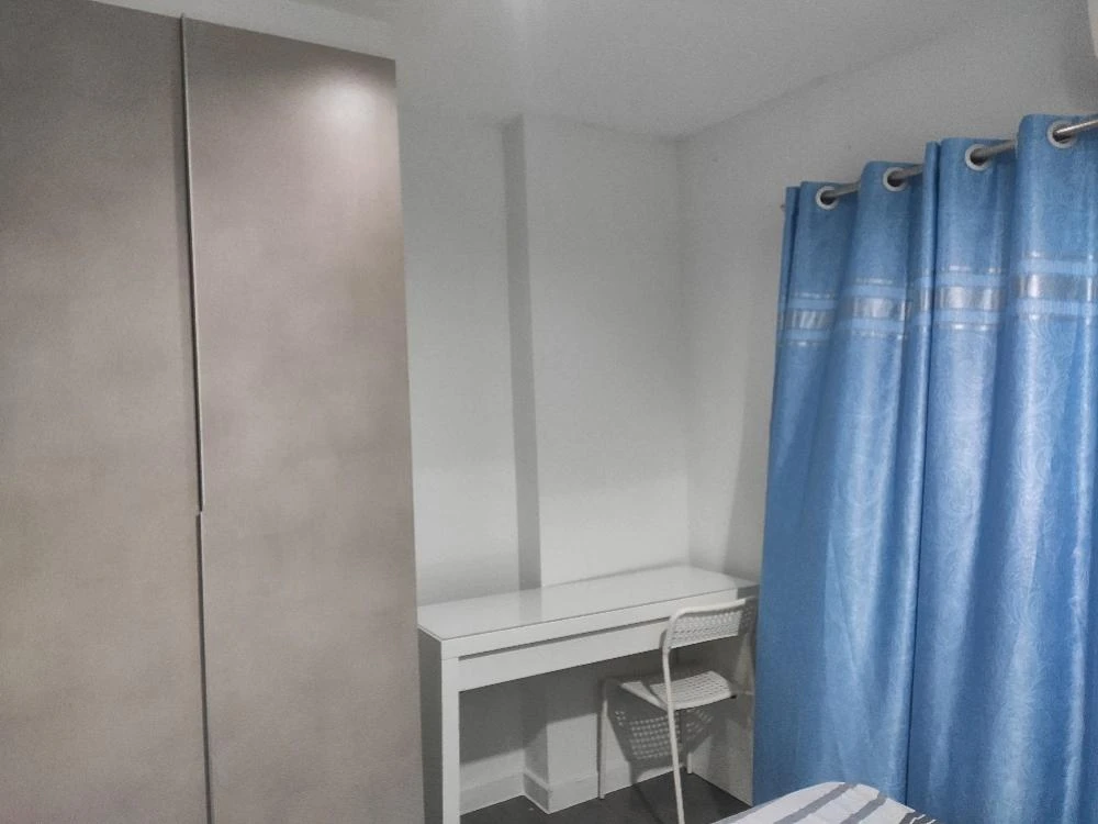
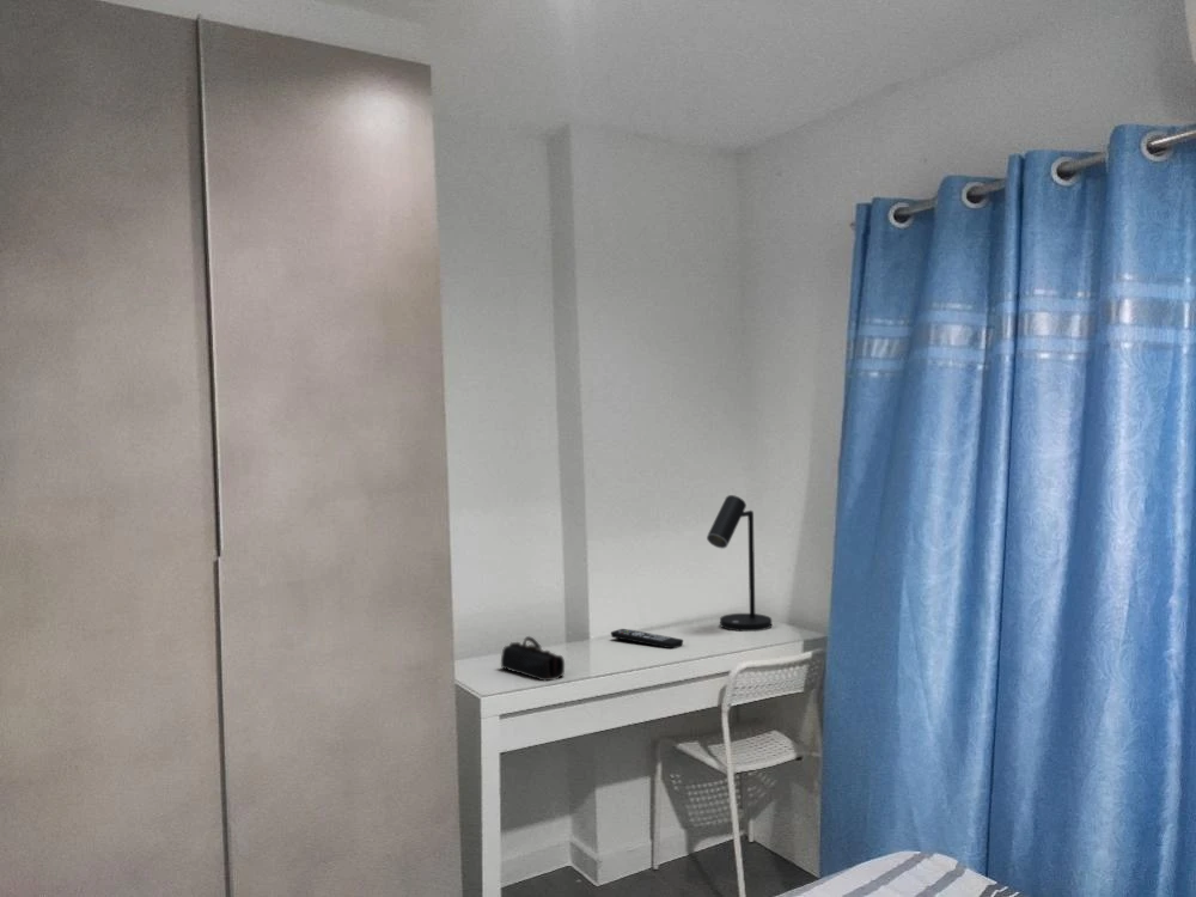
+ desk lamp [706,494,773,633]
+ pencil case [500,635,566,682]
+ remote control [610,628,684,649]
